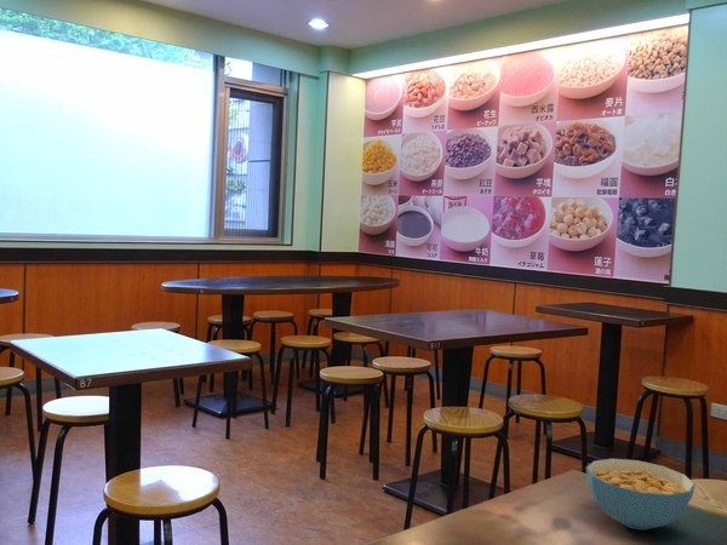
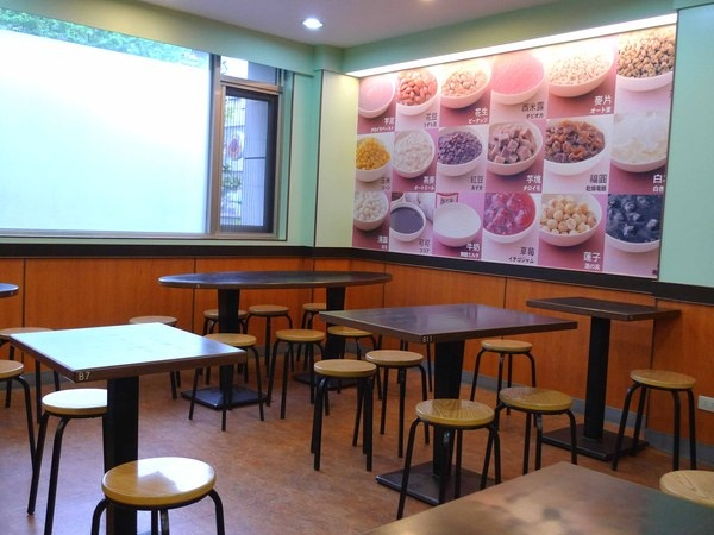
- cereal bowl [585,458,697,532]
